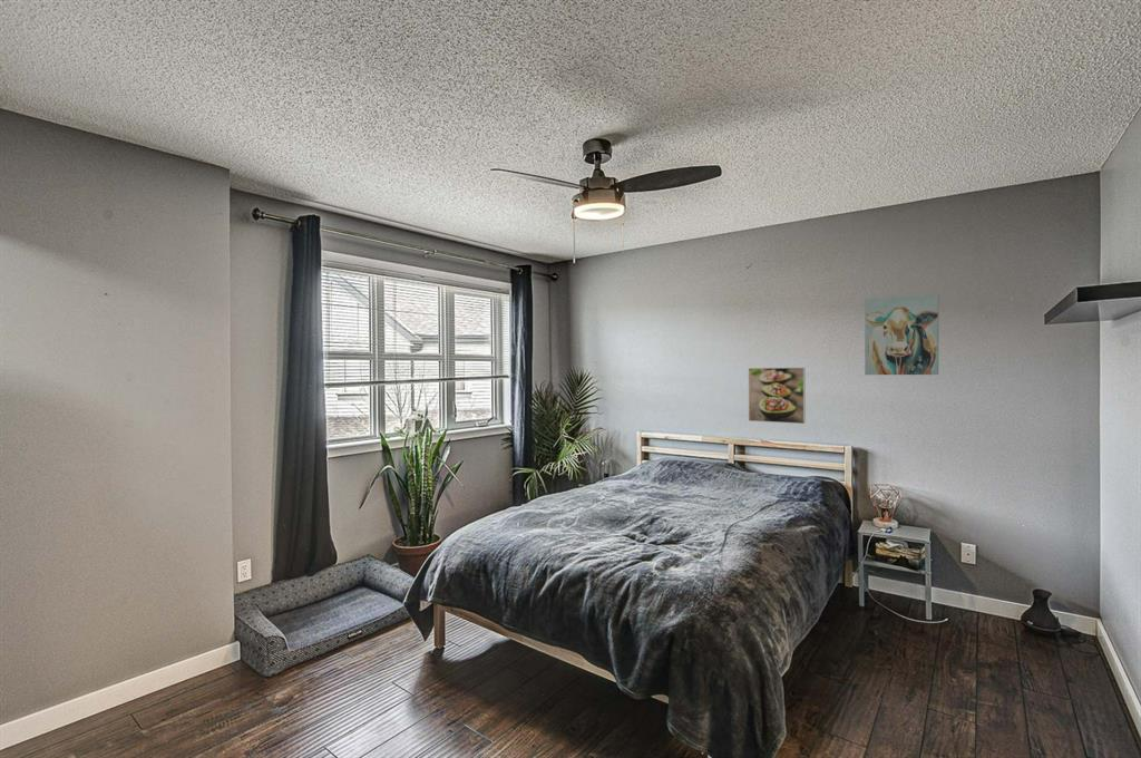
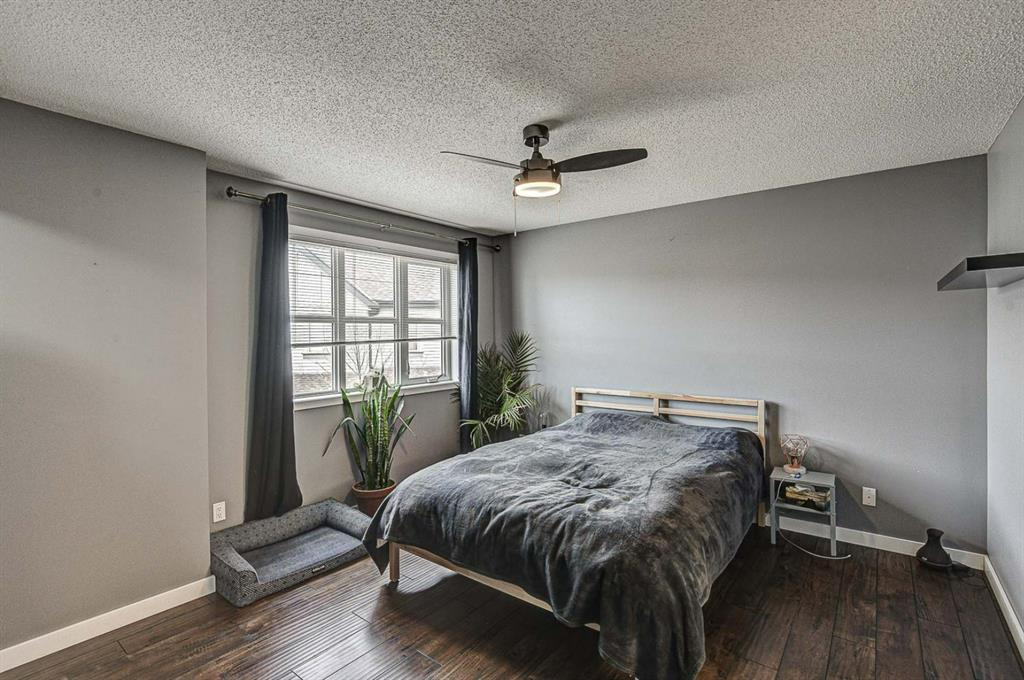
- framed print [748,367,807,425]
- wall art [864,292,939,376]
